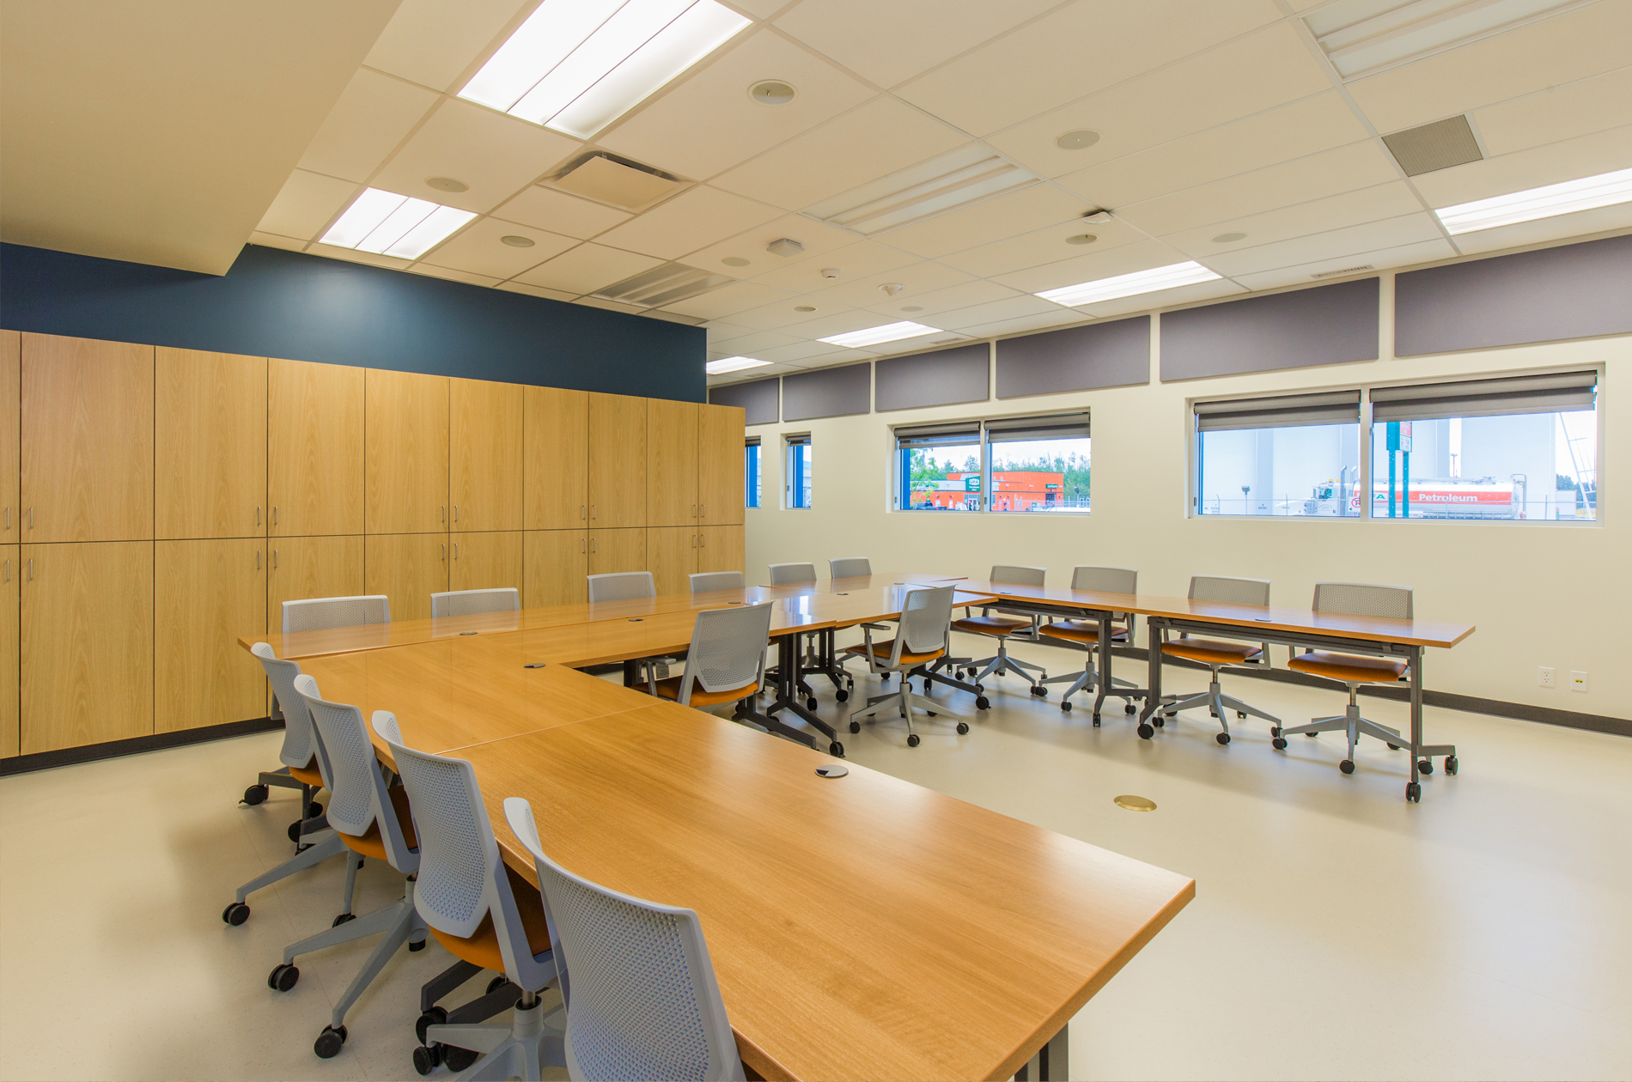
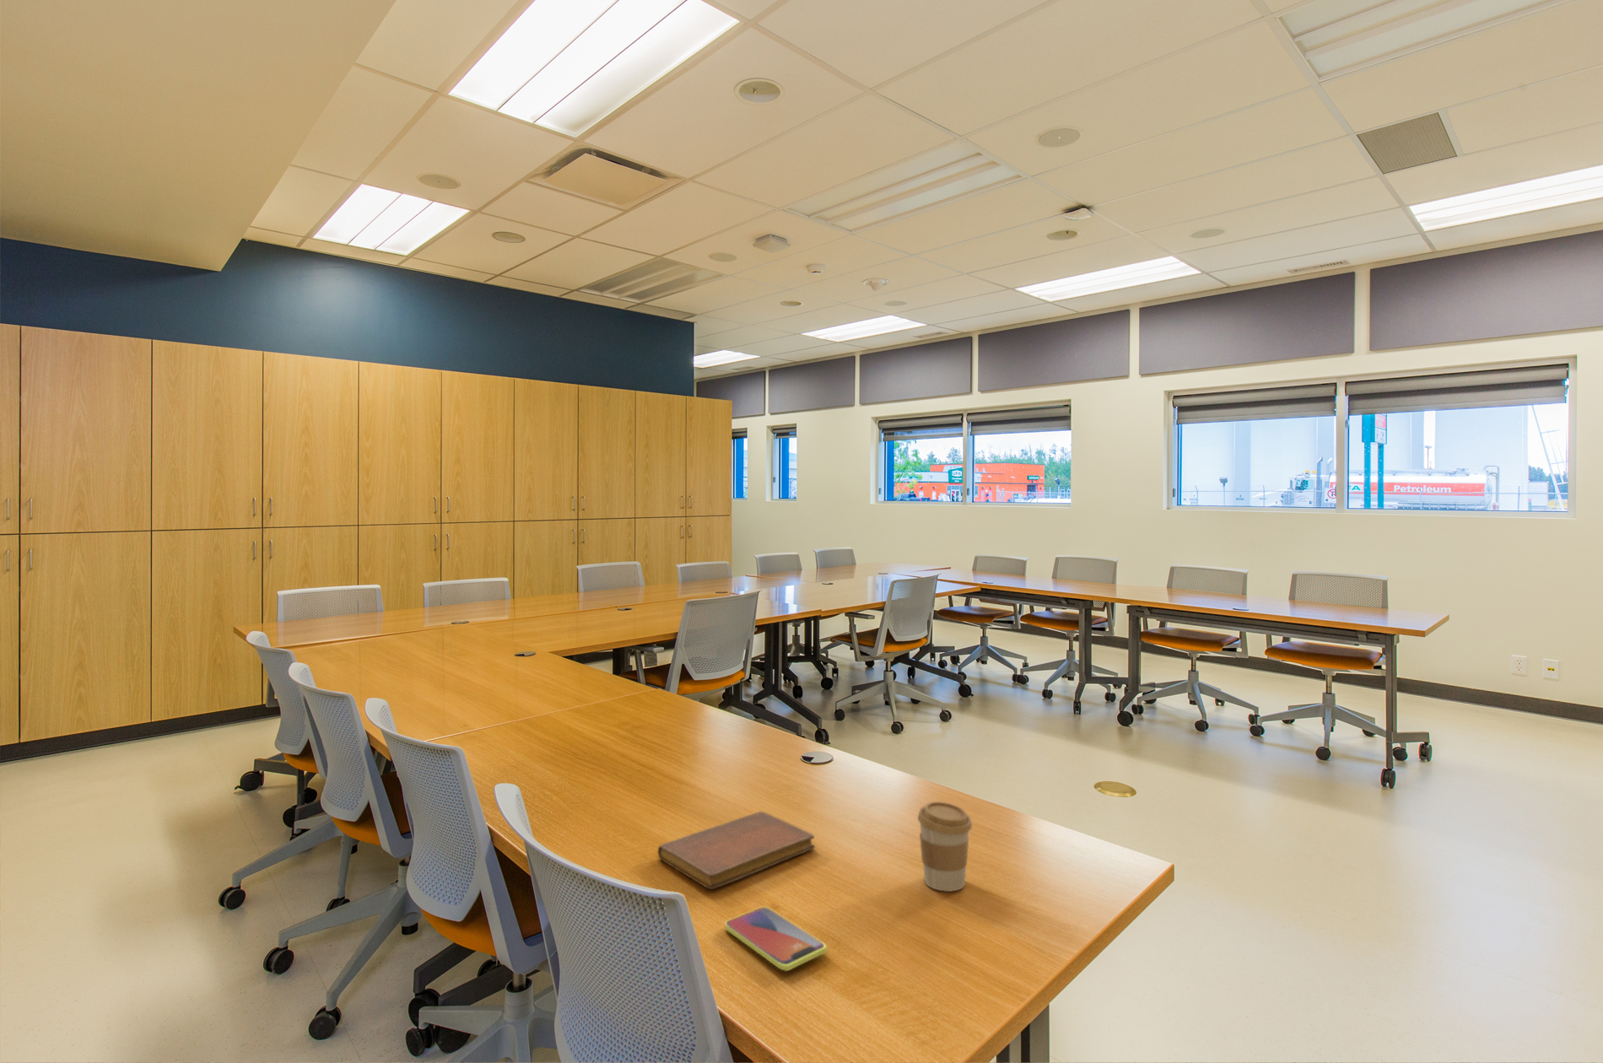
+ smartphone [724,905,827,972]
+ notebook [657,810,816,890]
+ coffee cup [917,801,973,892]
